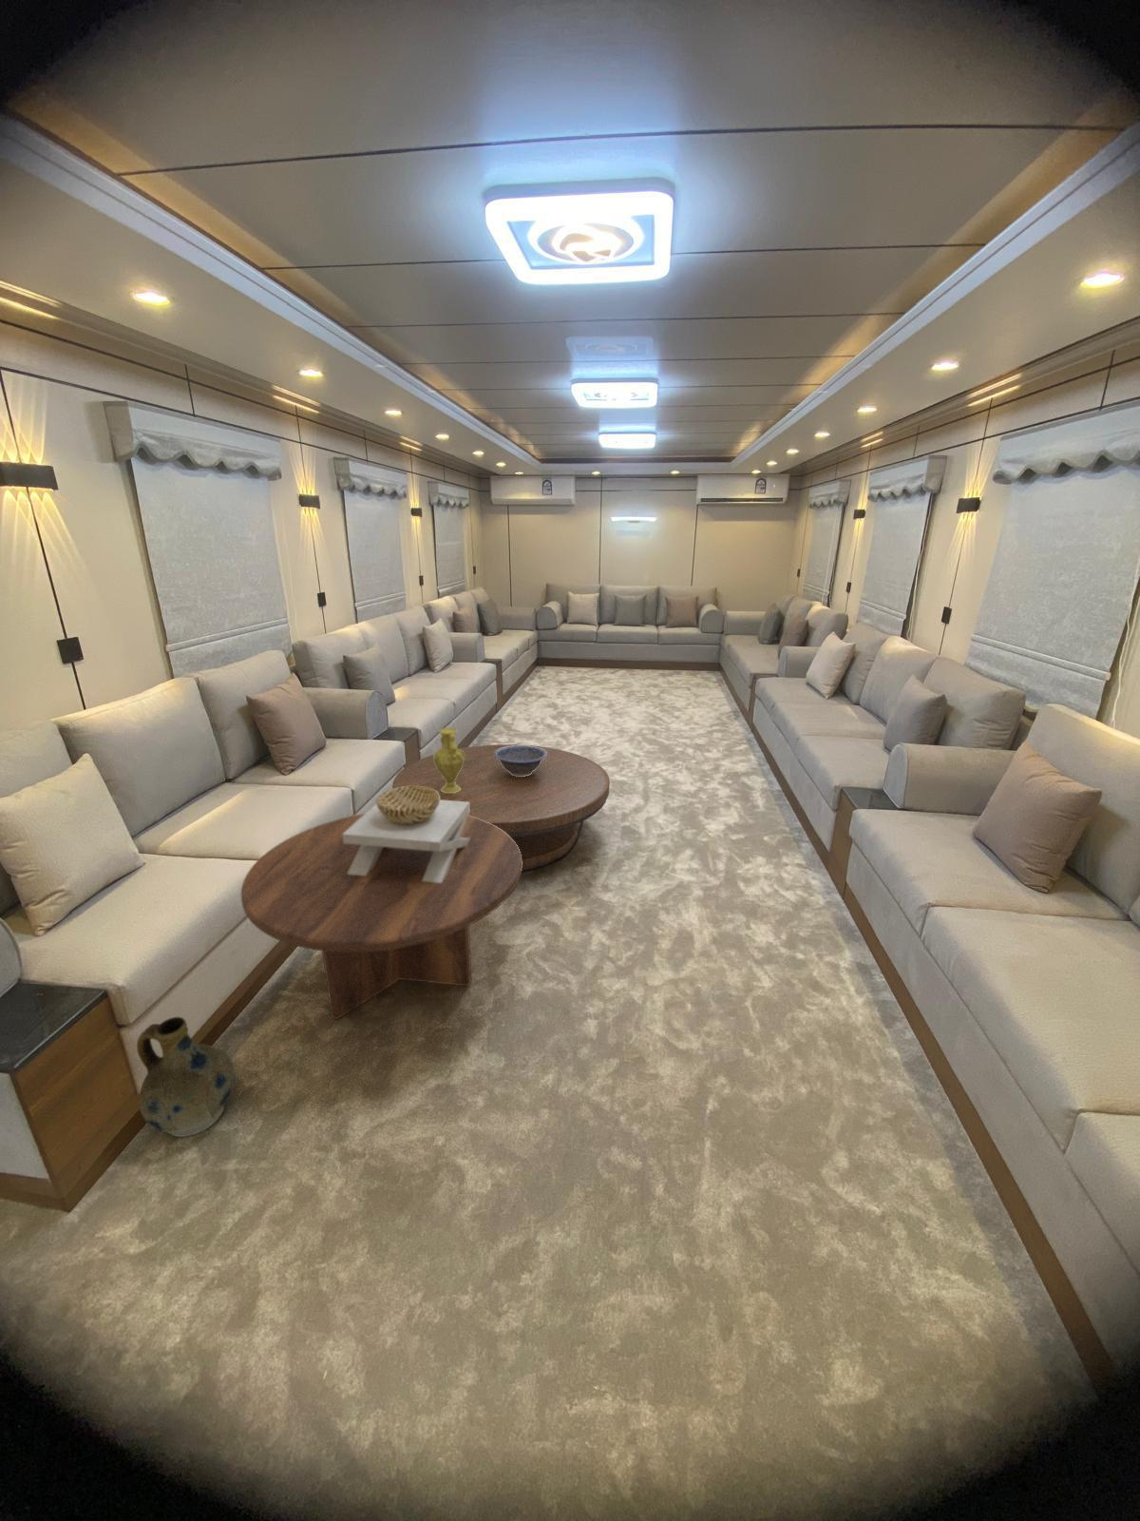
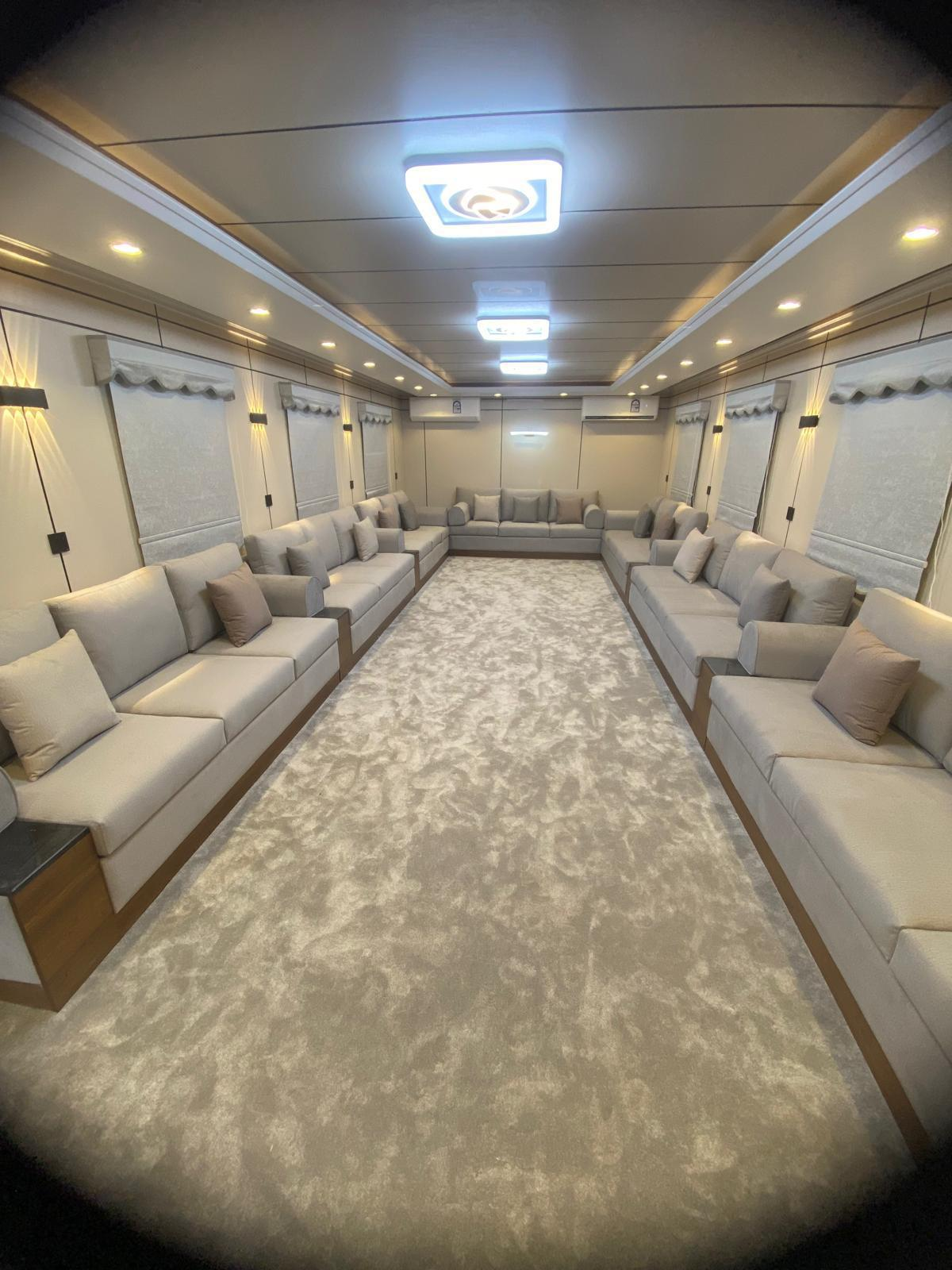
- vase [433,727,465,793]
- decorative bowl [342,786,471,883]
- coffee table [392,744,611,873]
- coffee table [241,813,522,1020]
- ceramic jug [135,1017,236,1138]
- decorative bowl [495,745,547,776]
